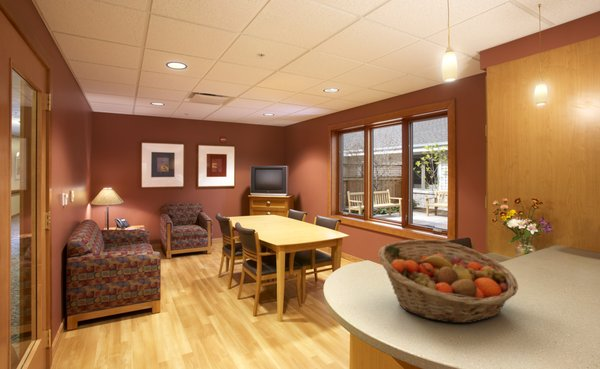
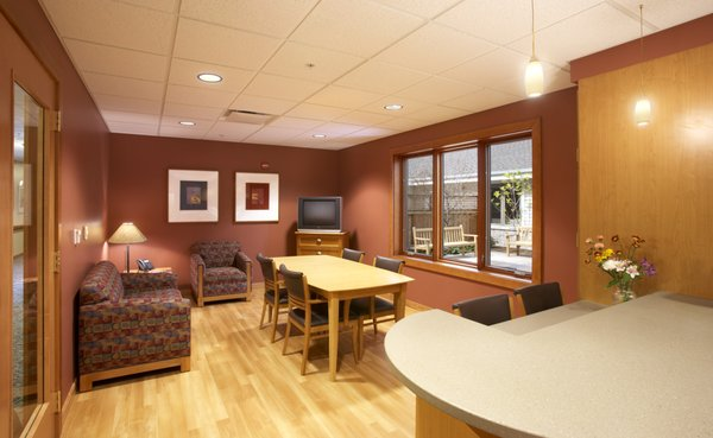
- fruit basket [377,238,519,324]
